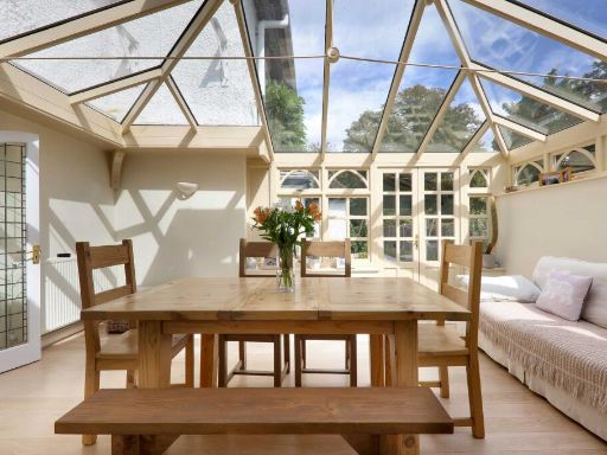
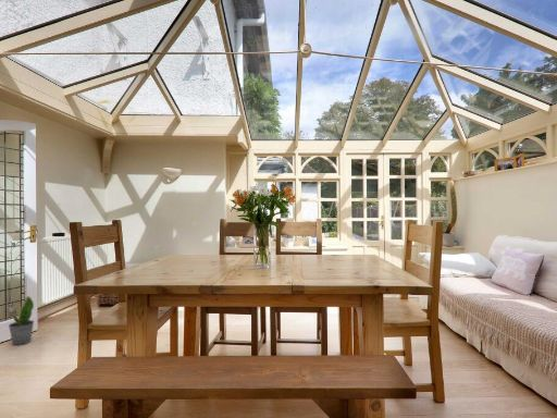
+ potted plant [8,295,35,346]
